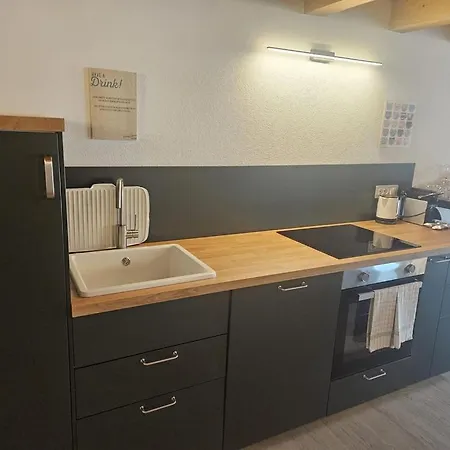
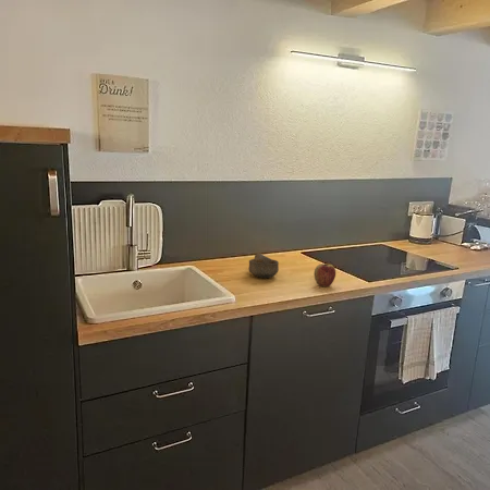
+ apple [313,262,336,287]
+ bowl [248,252,280,279]
